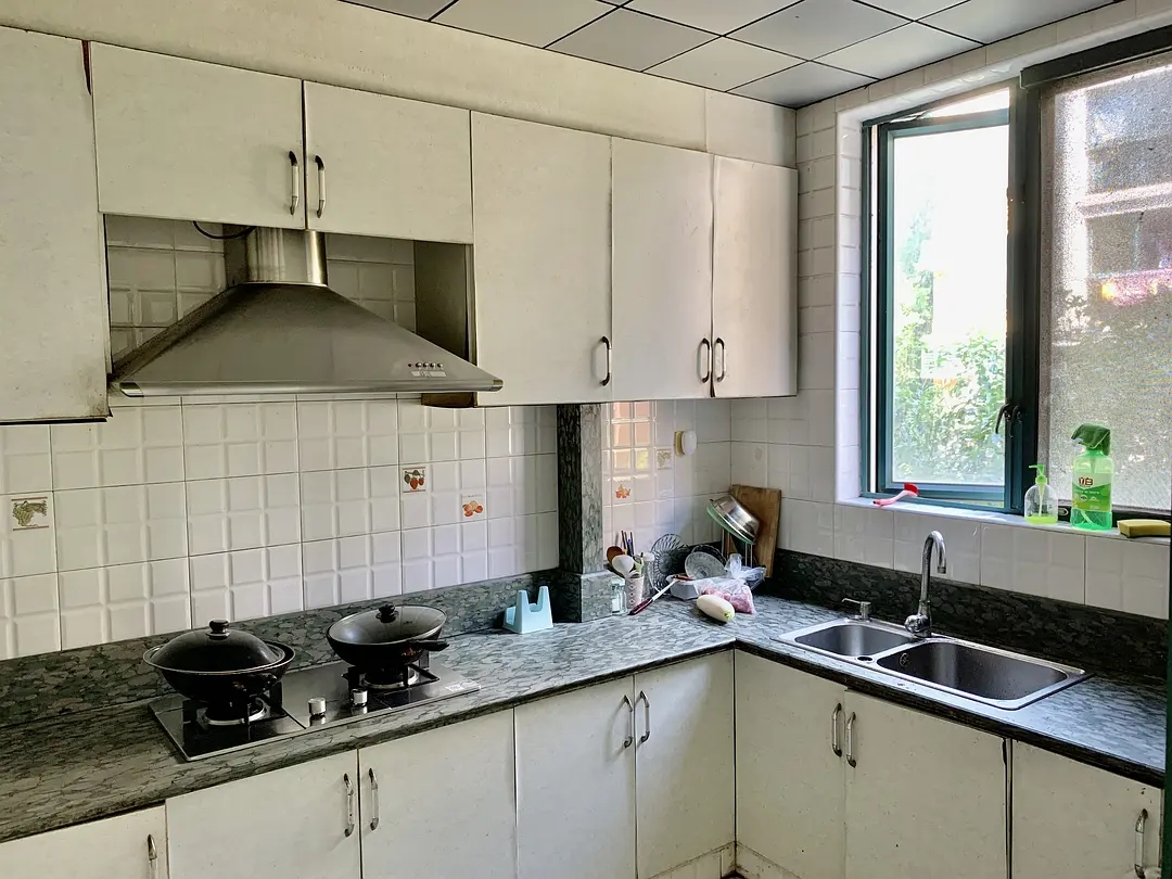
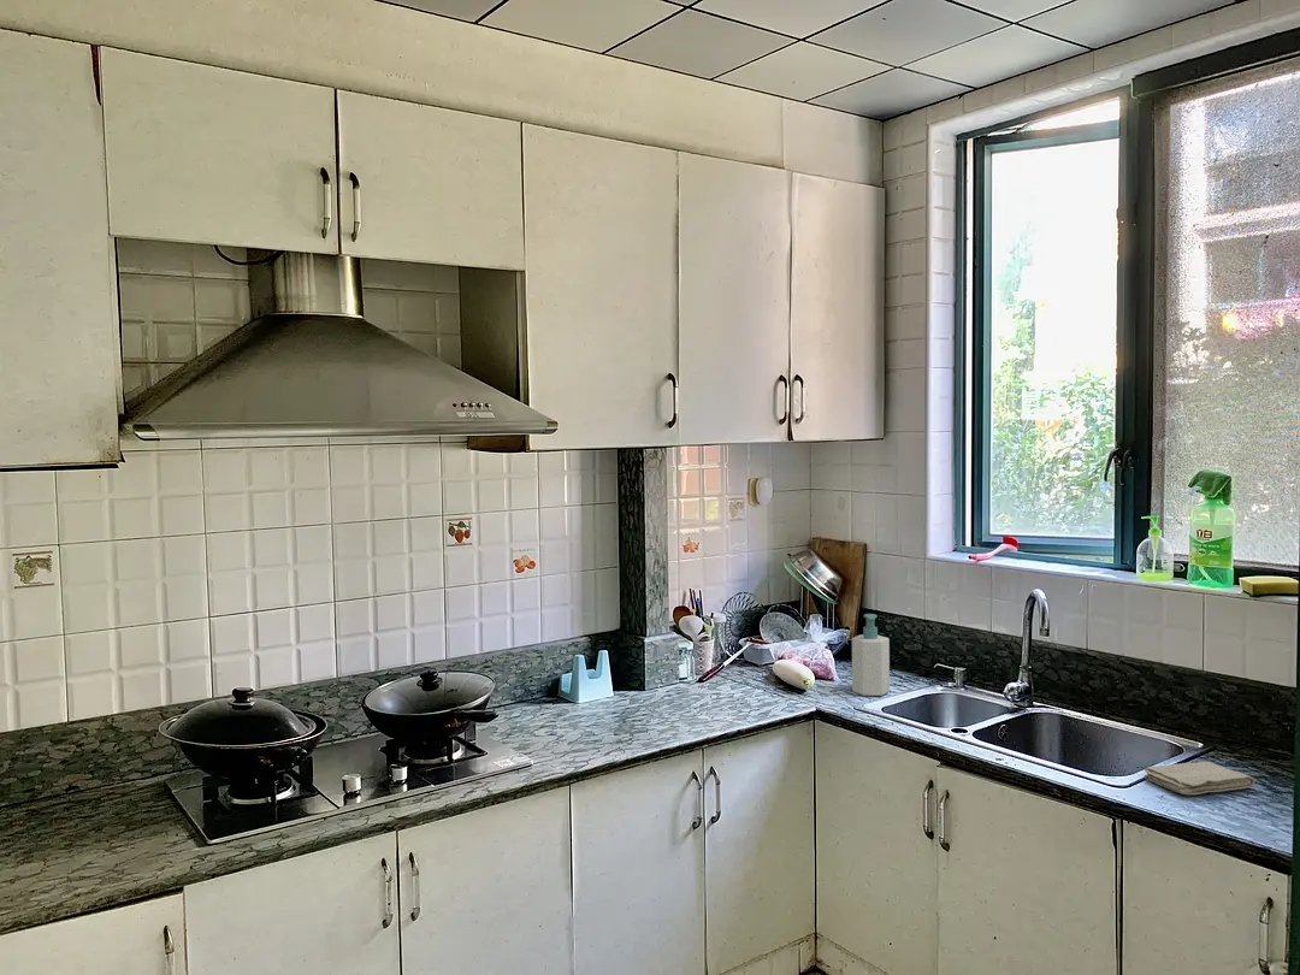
+ soap bottle [851,613,891,697]
+ washcloth [1144,761,1255,796]
